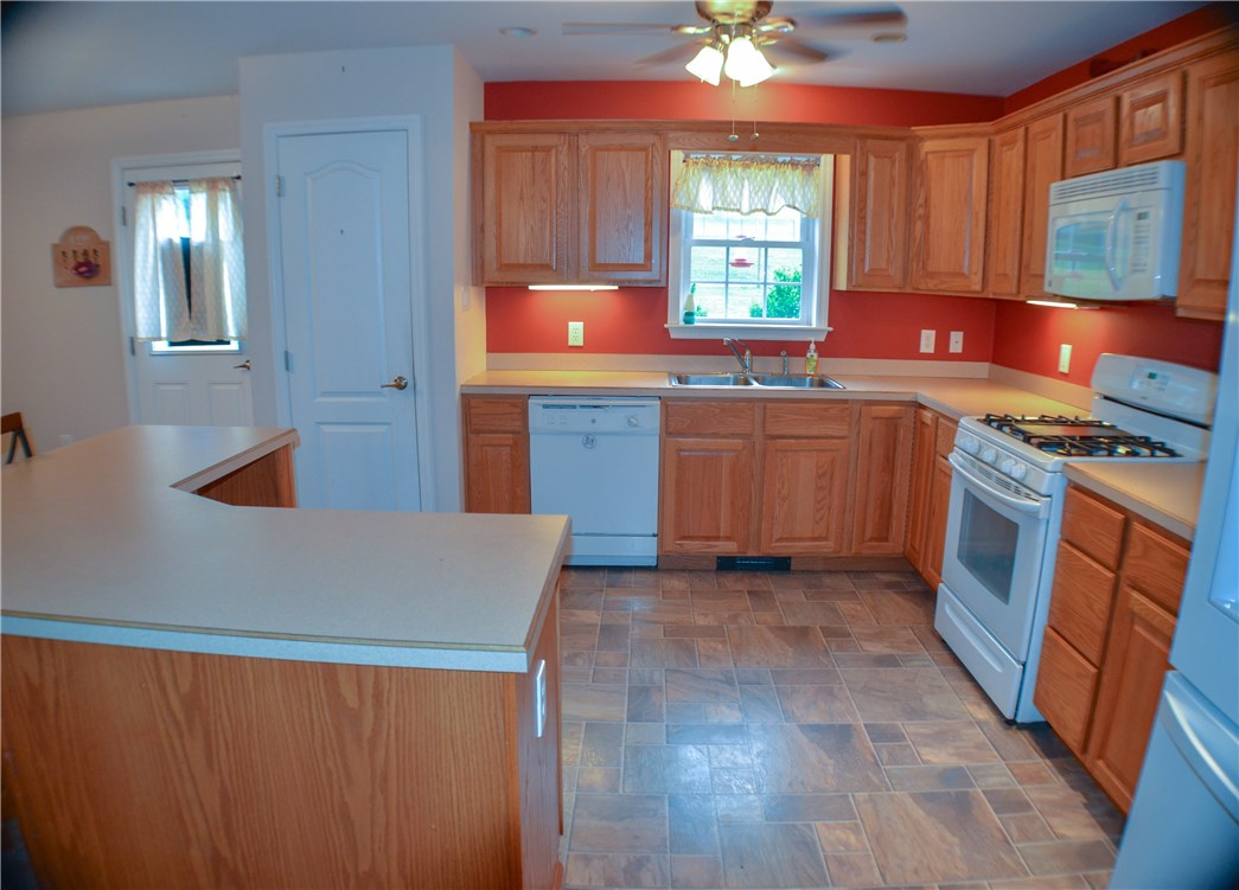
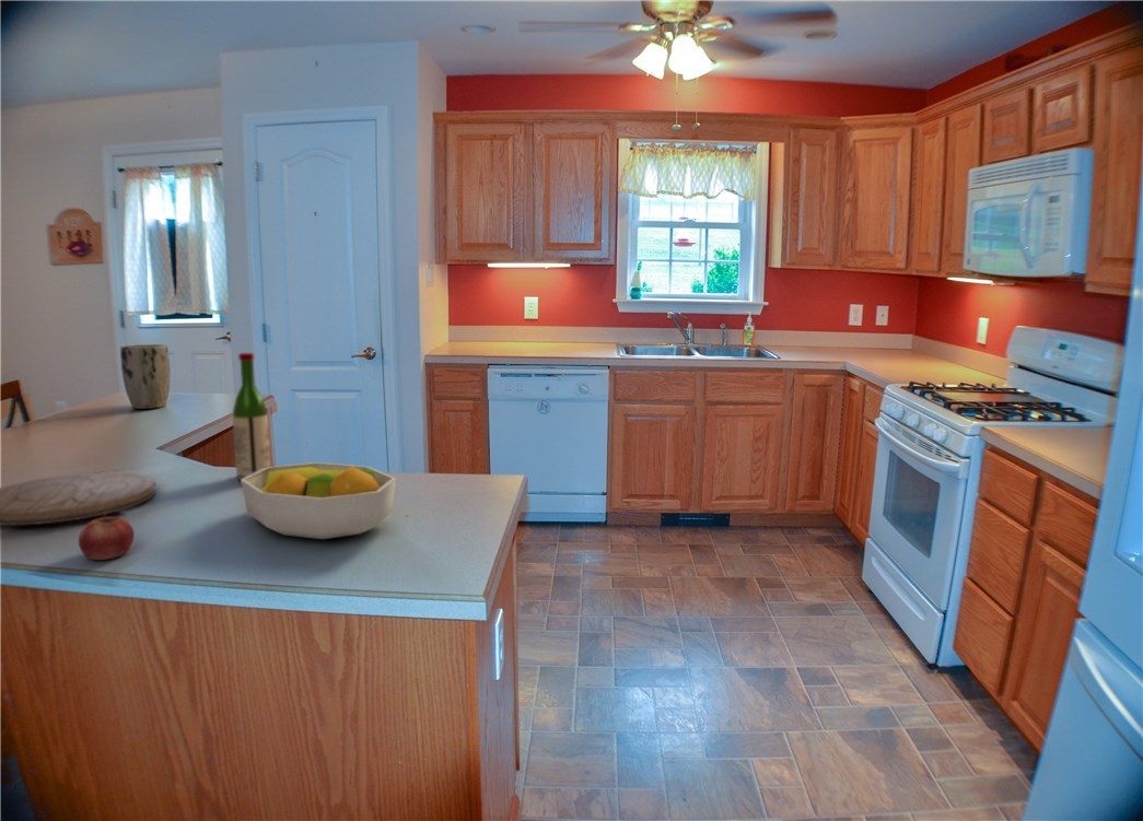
+ cutting board [0,471,156,526]
+ wine bottle [232,352,271,481]
+ apple [78,513,136,561]
+ fruit bowl [240,461,397,540]
+ plant pot [119,343,171,410]
